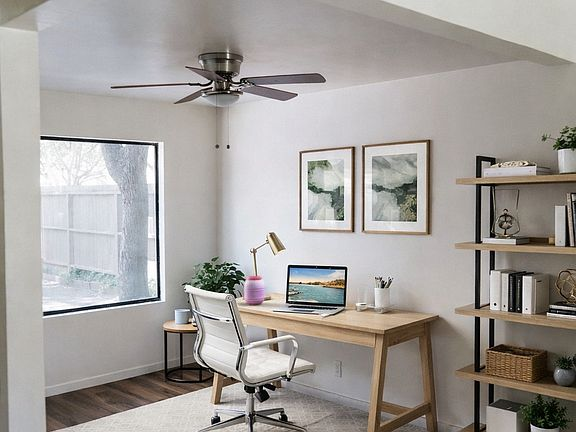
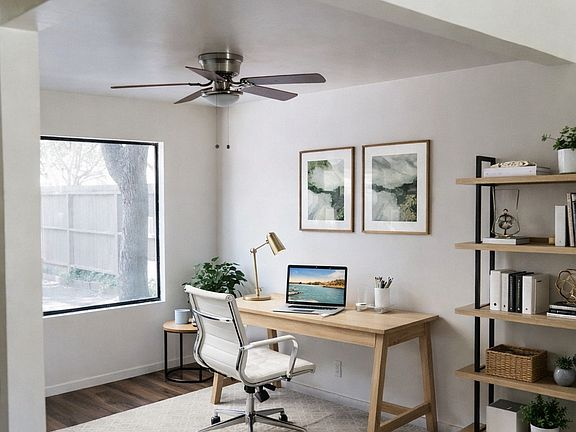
- jar [243,275,265,306]
